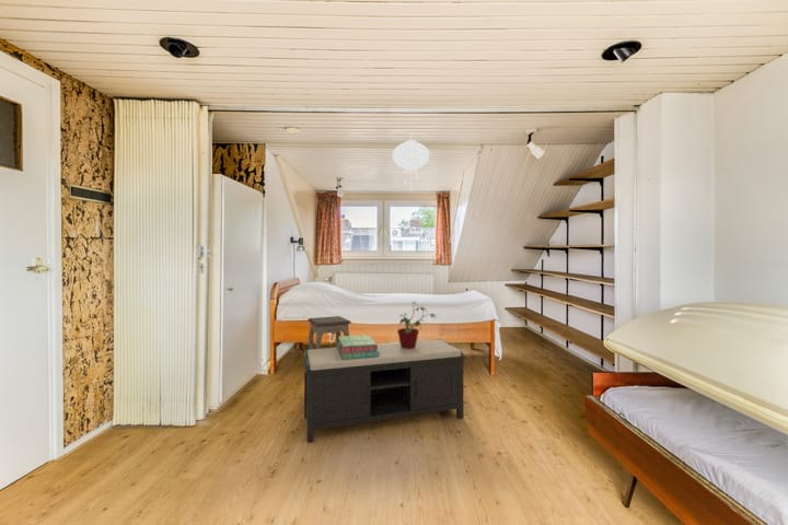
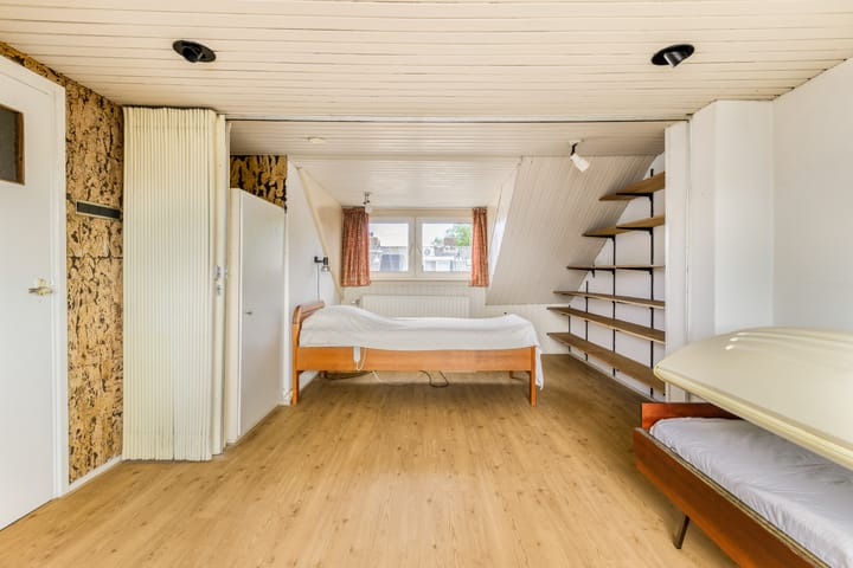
- potted plant [396,301,439,349]
- bench [302,338,466,443]
- stack of books [337,334,380,360]
- paper lantern [392,132,430,192]
- accent table [306,315,352,349]
